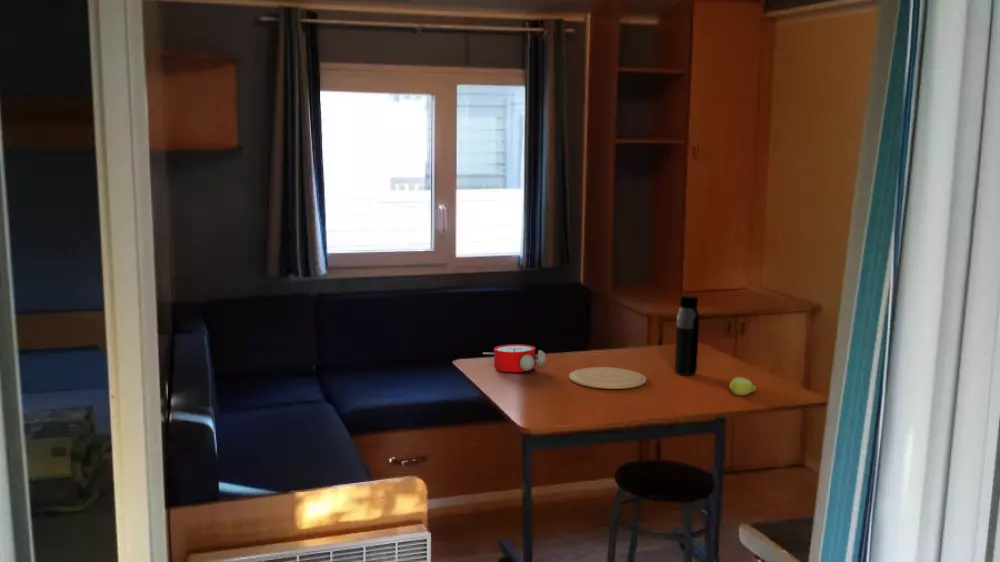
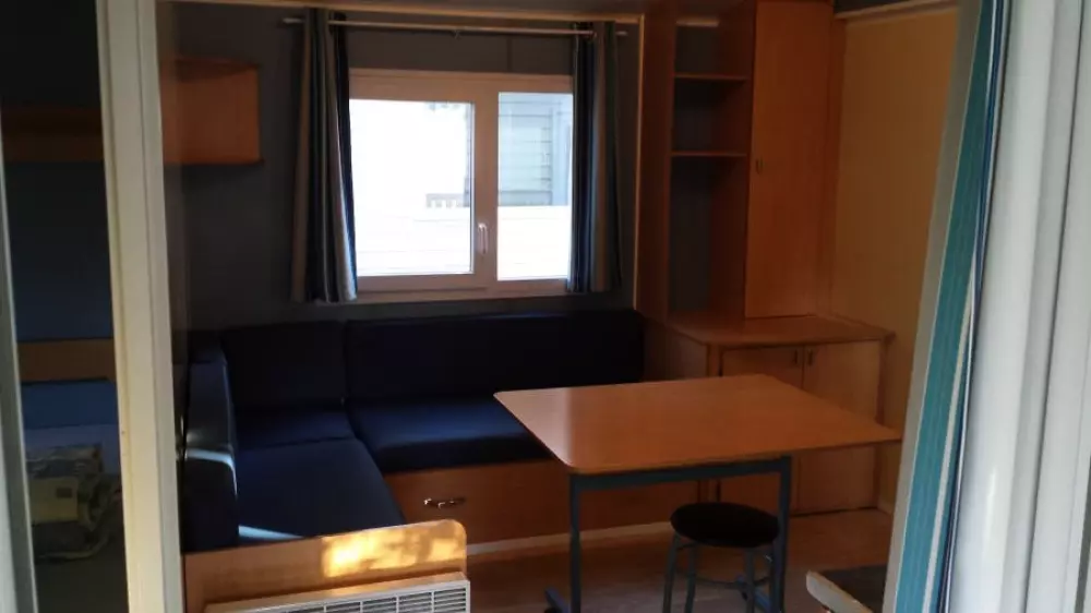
- alarm clock [482,343,547,373]
- water bottle [674,295,700,377]
- fruit [728,376,757,397]
- plate [568,366,648,390]
